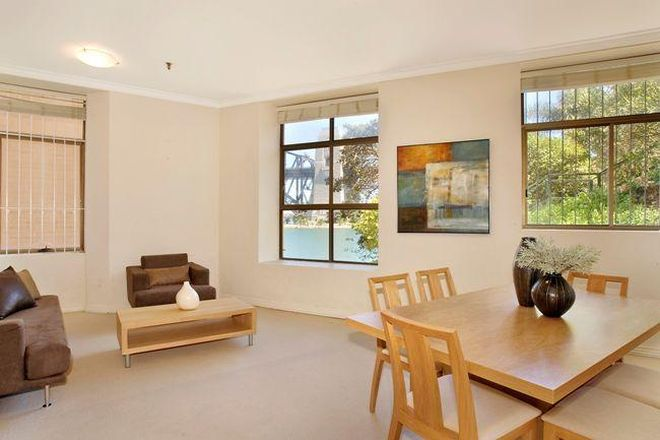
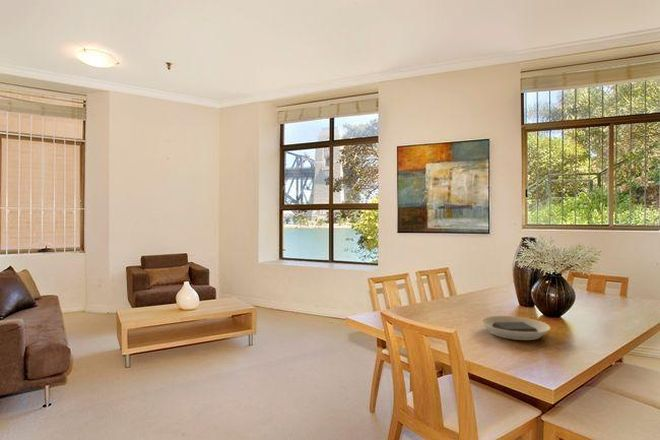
+ plate [480,315,551,341]
